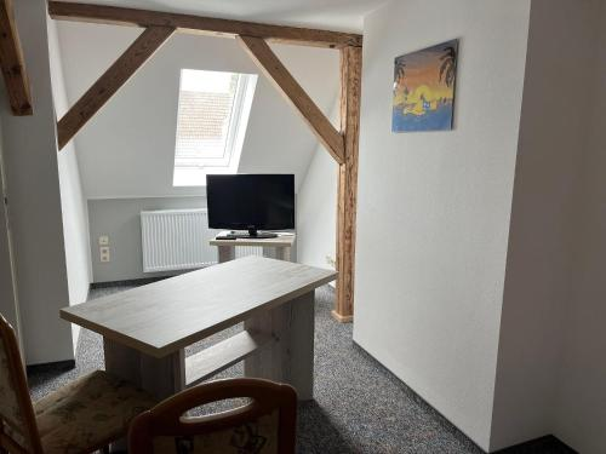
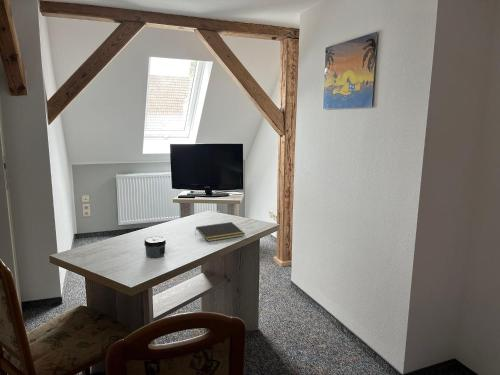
+ jar [143,236,167,259]
+ notepad [194,221,246,242]
